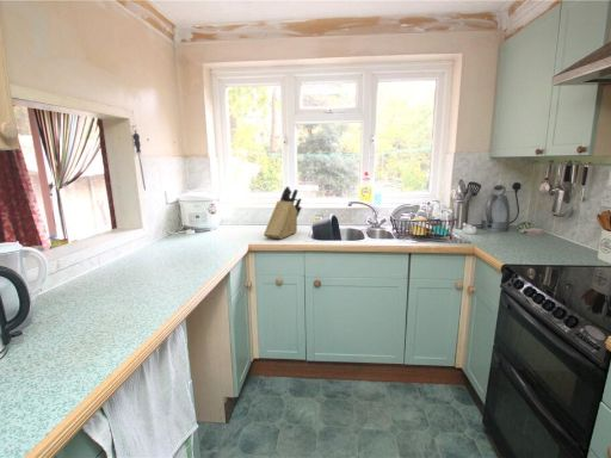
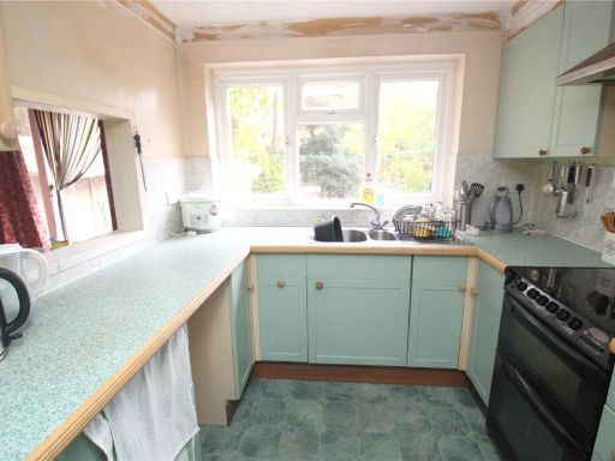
- knife block [263,185,303,241]
